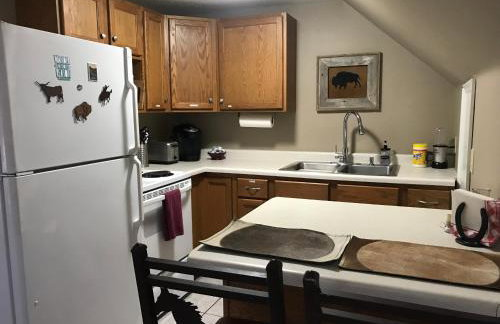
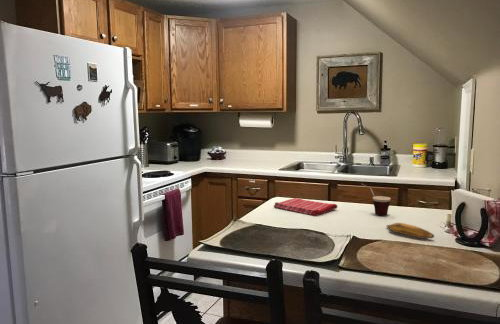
+ banana [386,222,435,240]
+ dish towel [273,197,338,217]
+ cup [360,183,392,217]
